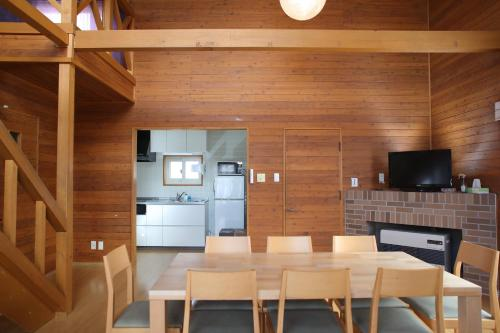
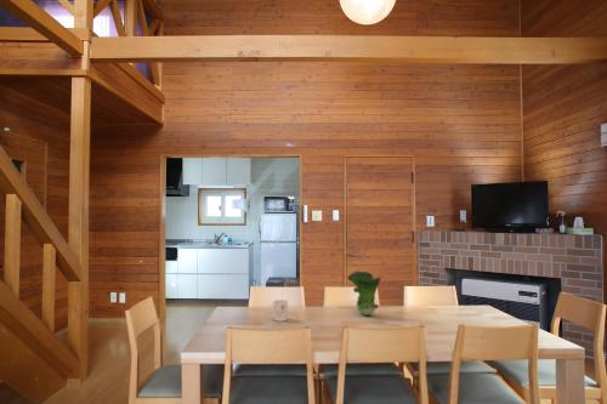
+ toy figurine [347,271,382,318]
+ mug [266,298,289,323]
